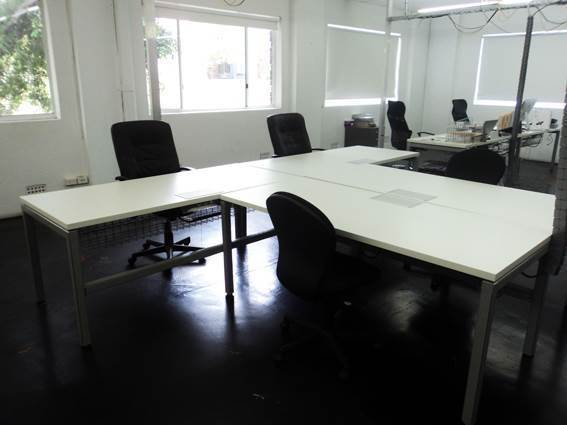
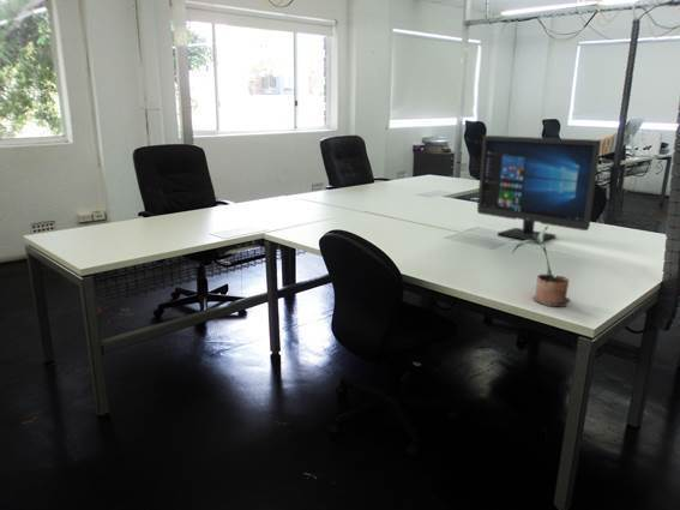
+ potted plant [511,224,571,307]
+ computer monitor [476,134,602,242]
